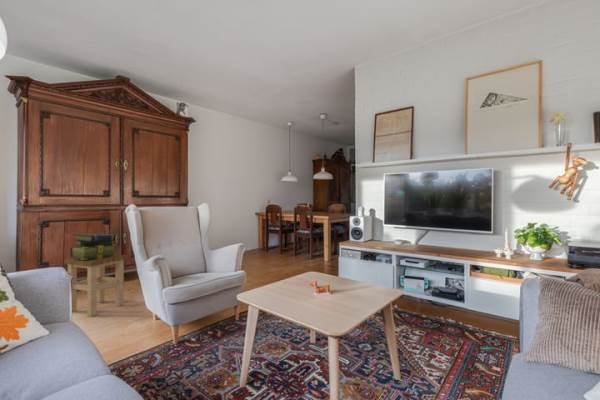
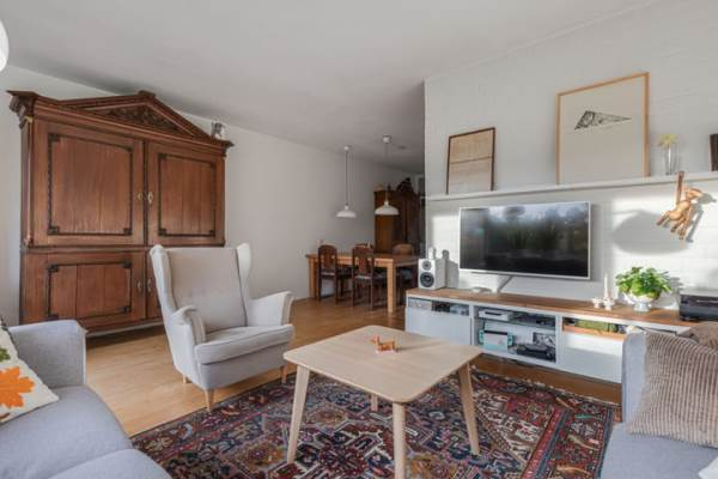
- stack of books [69,233,117,260]
- stool [63,253,128,318]
